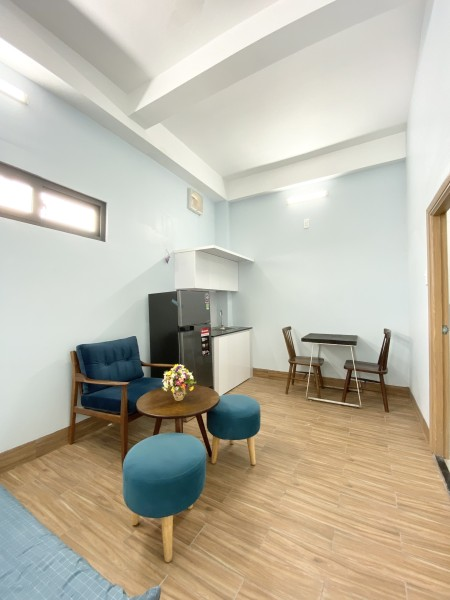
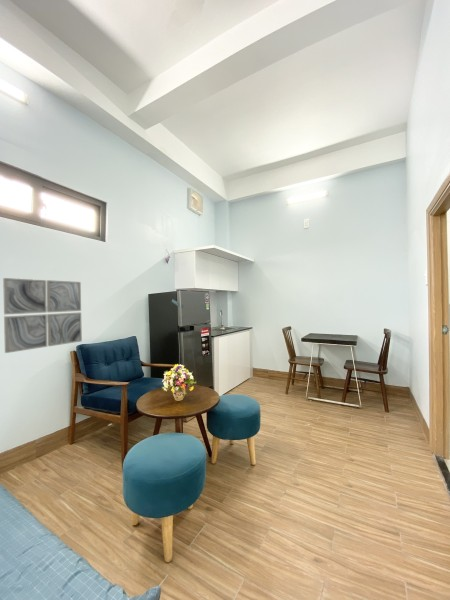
+ wall art [2,277,83,354]
